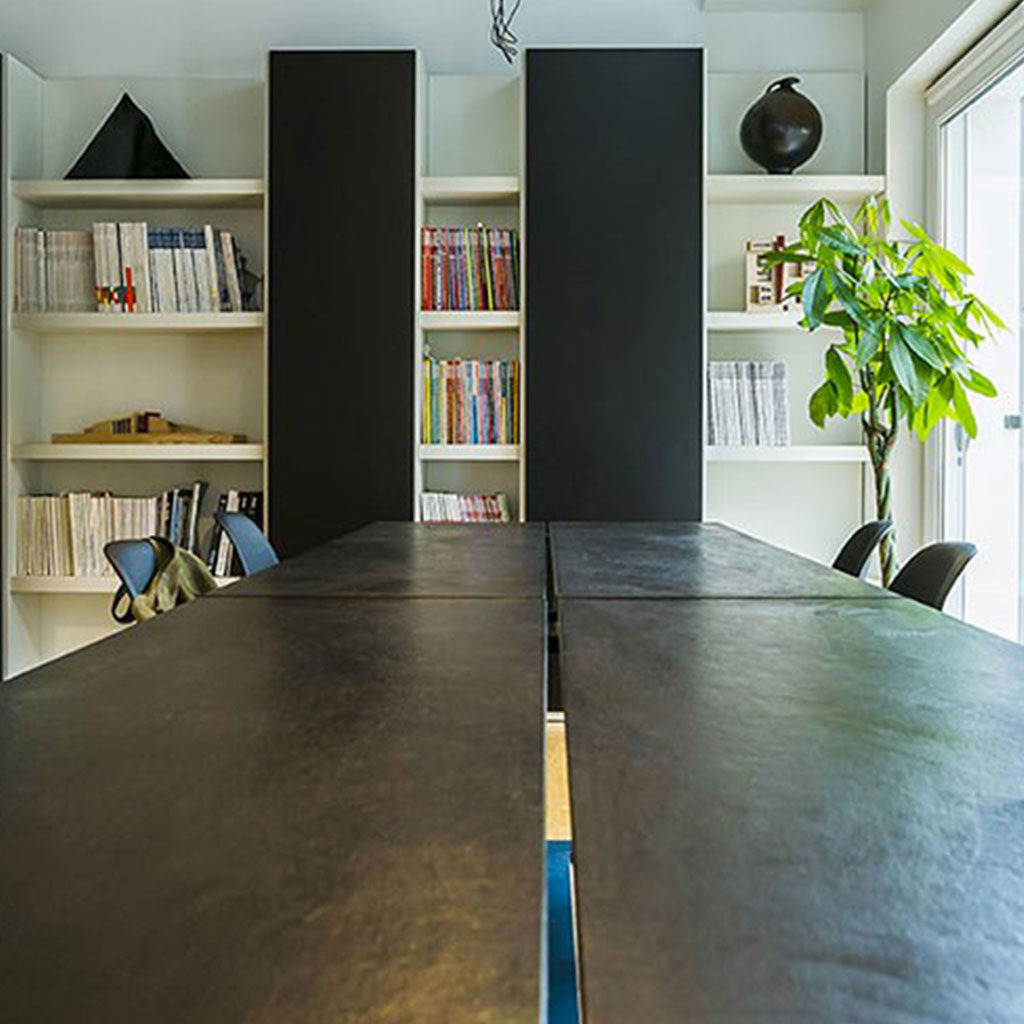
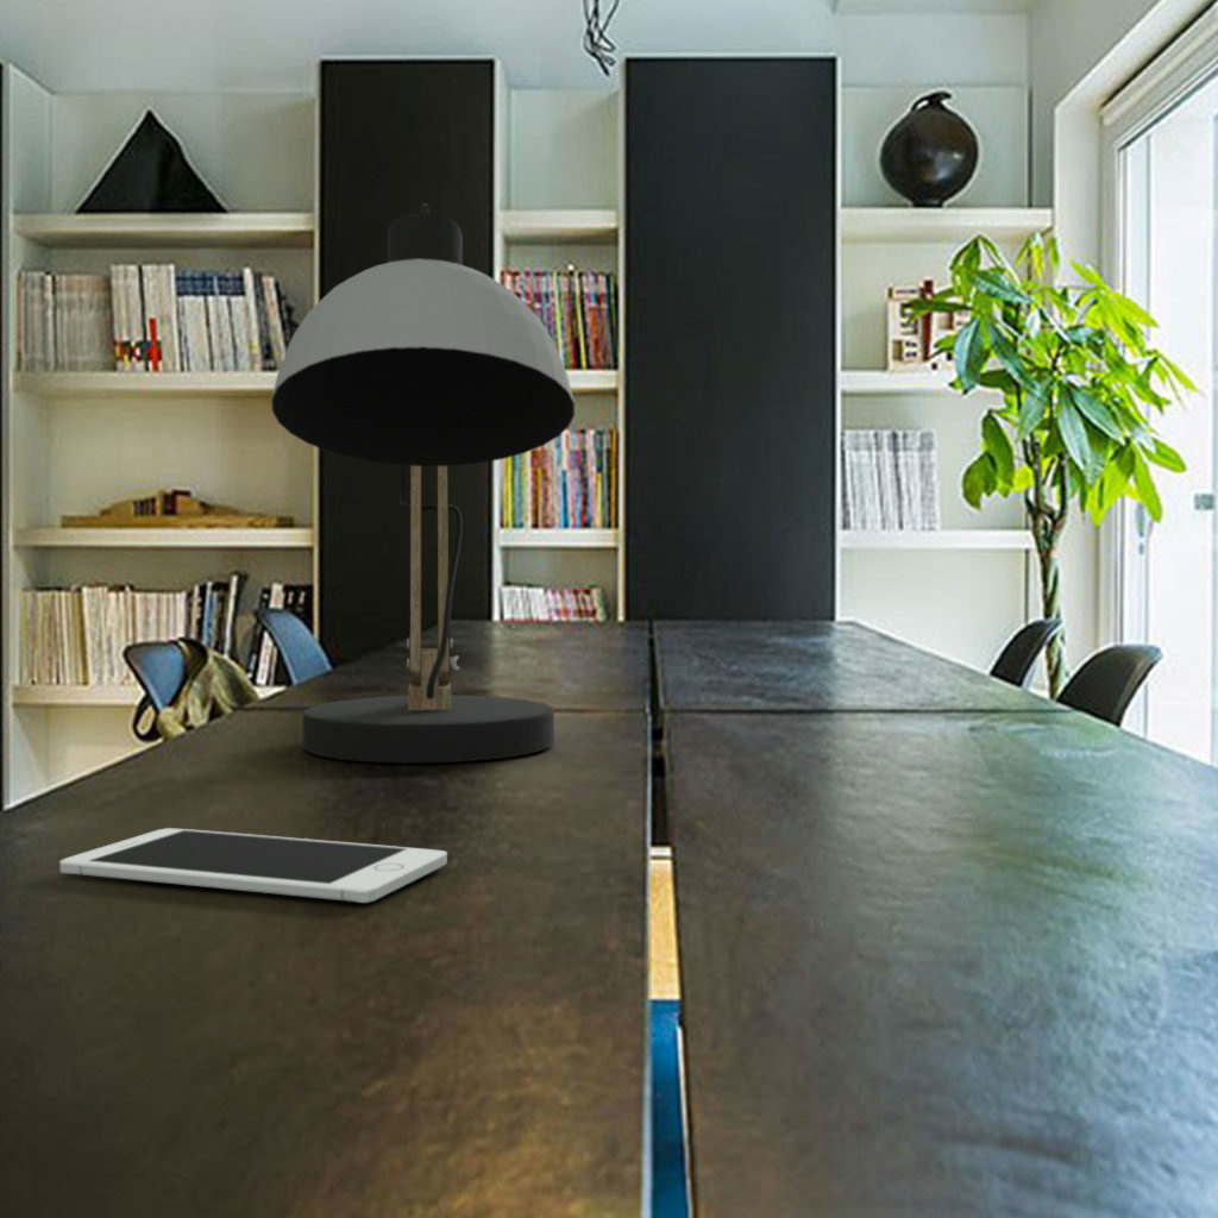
+ cell phone [58,827,448,904]
+ desk lamp [270,202,576,765]
